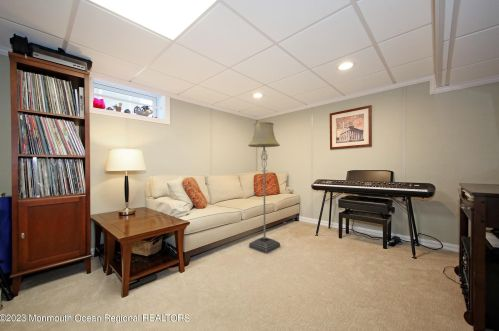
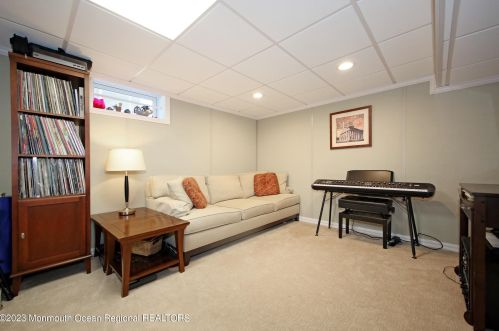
- floor lamp [247,121,281,254]
